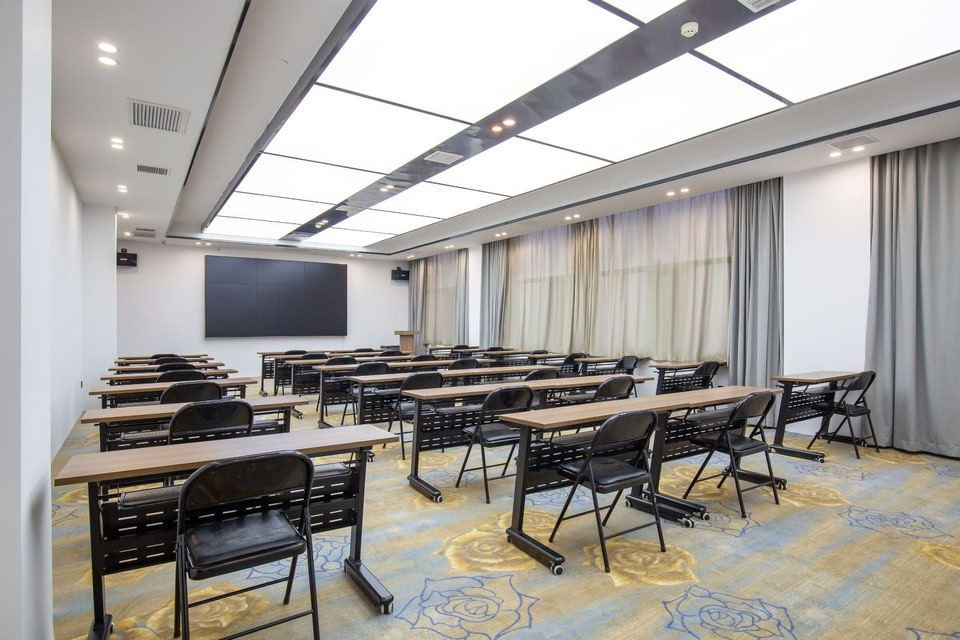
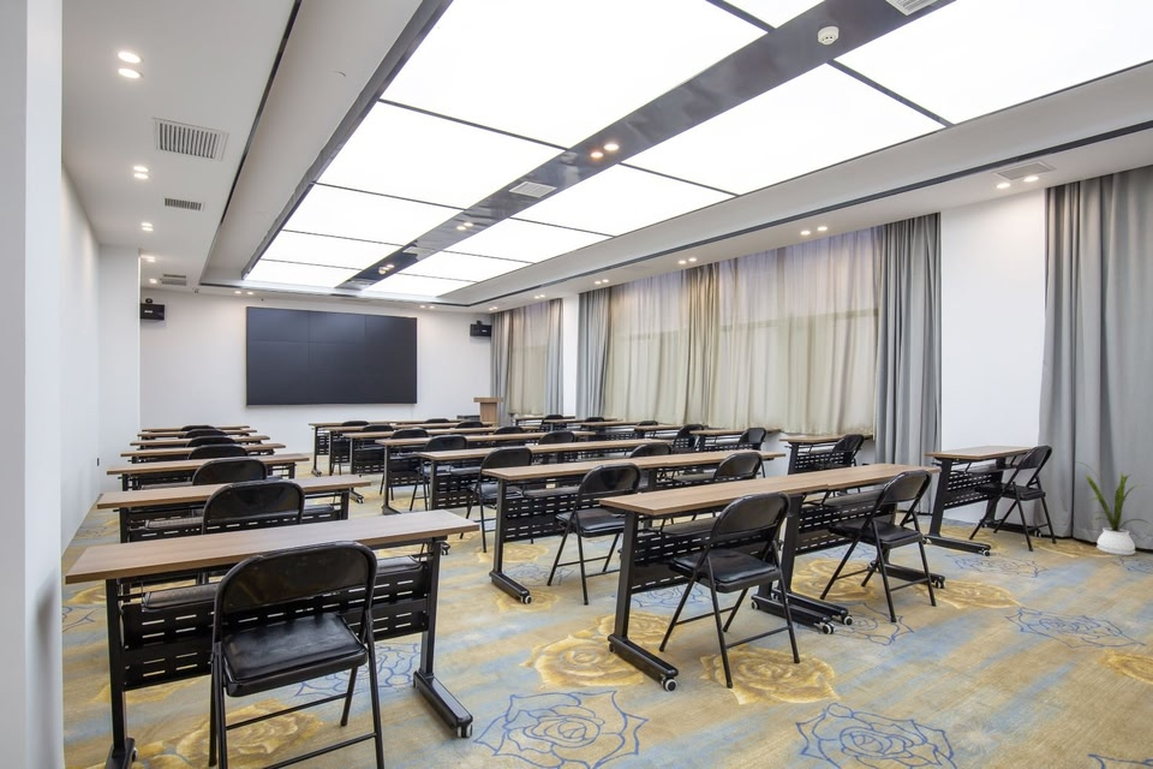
+ house plant [1076,460,1151,556]
